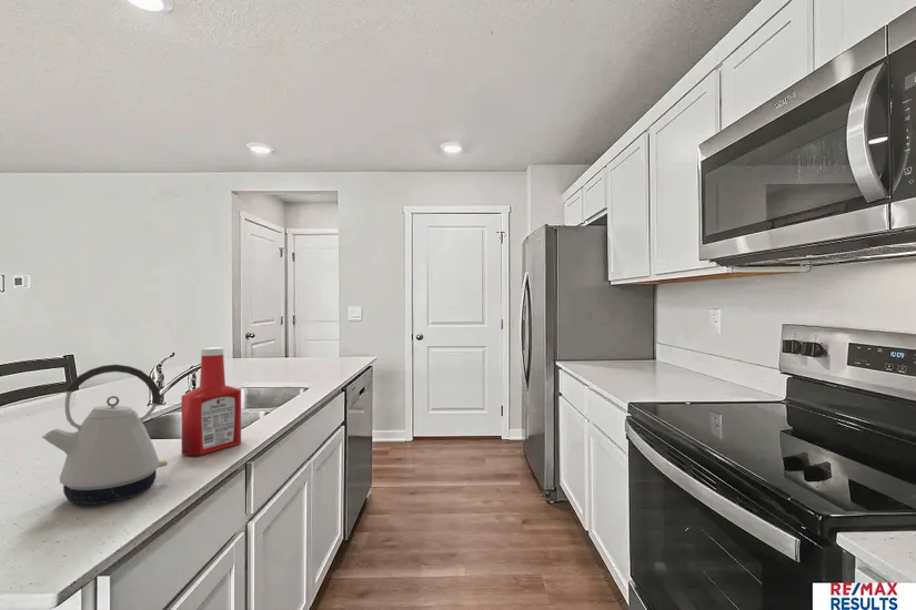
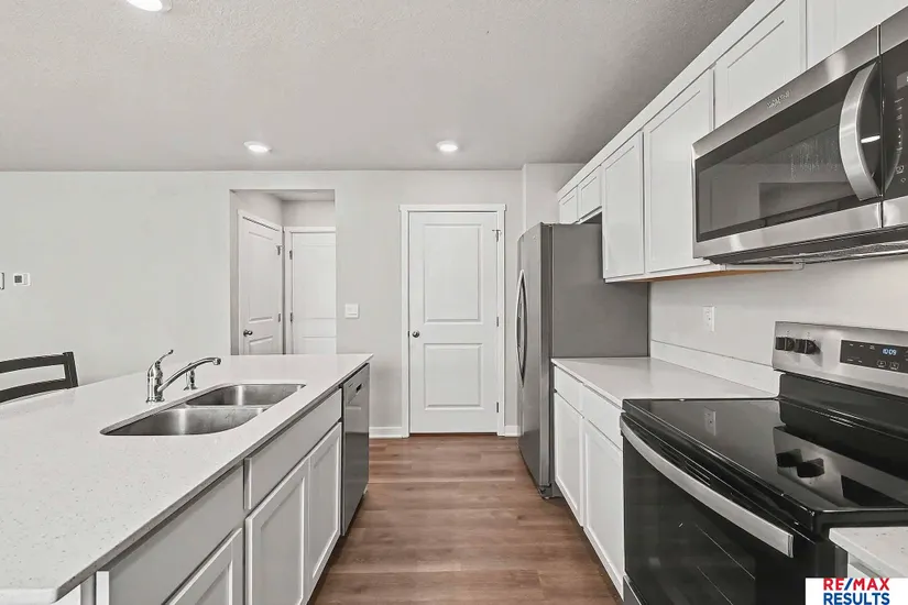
- kettle [41,364,169,506]
- soap bottle [180,346,242,457]
